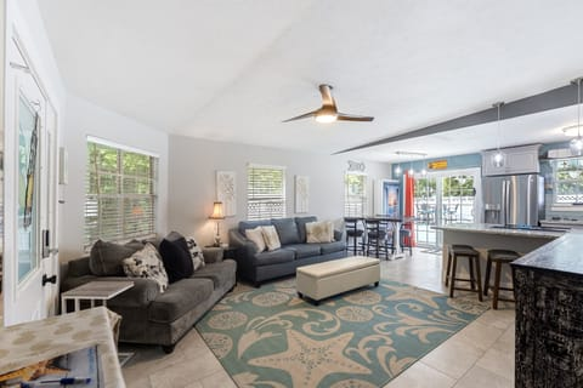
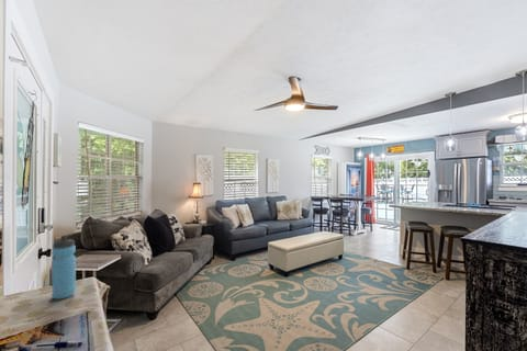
+ water bottle [51,235,77,301]
